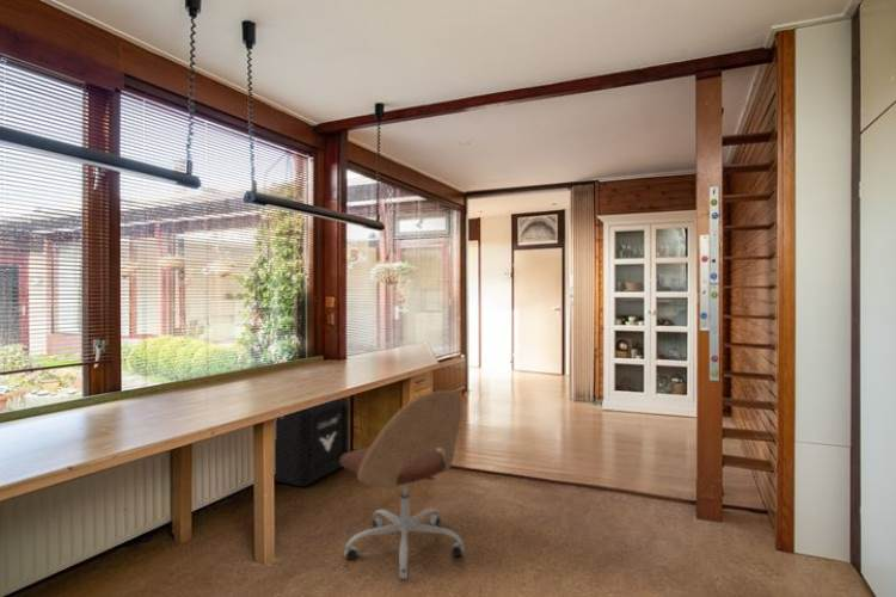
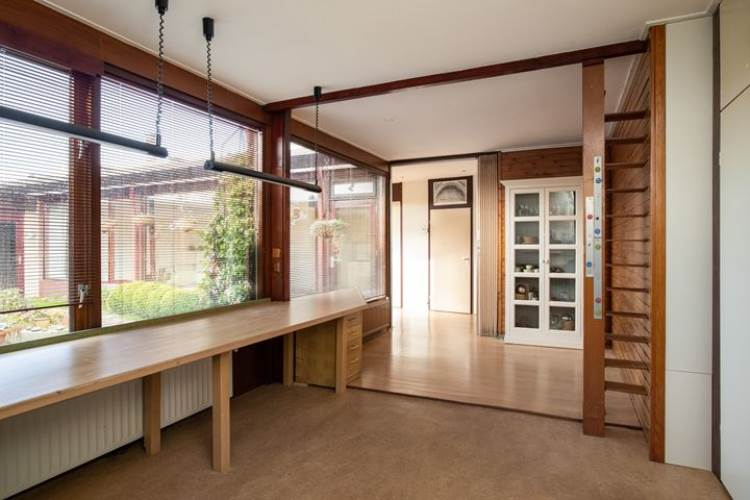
- air purifier [274,396,350,488]
- office chair [340,389,465,581]
